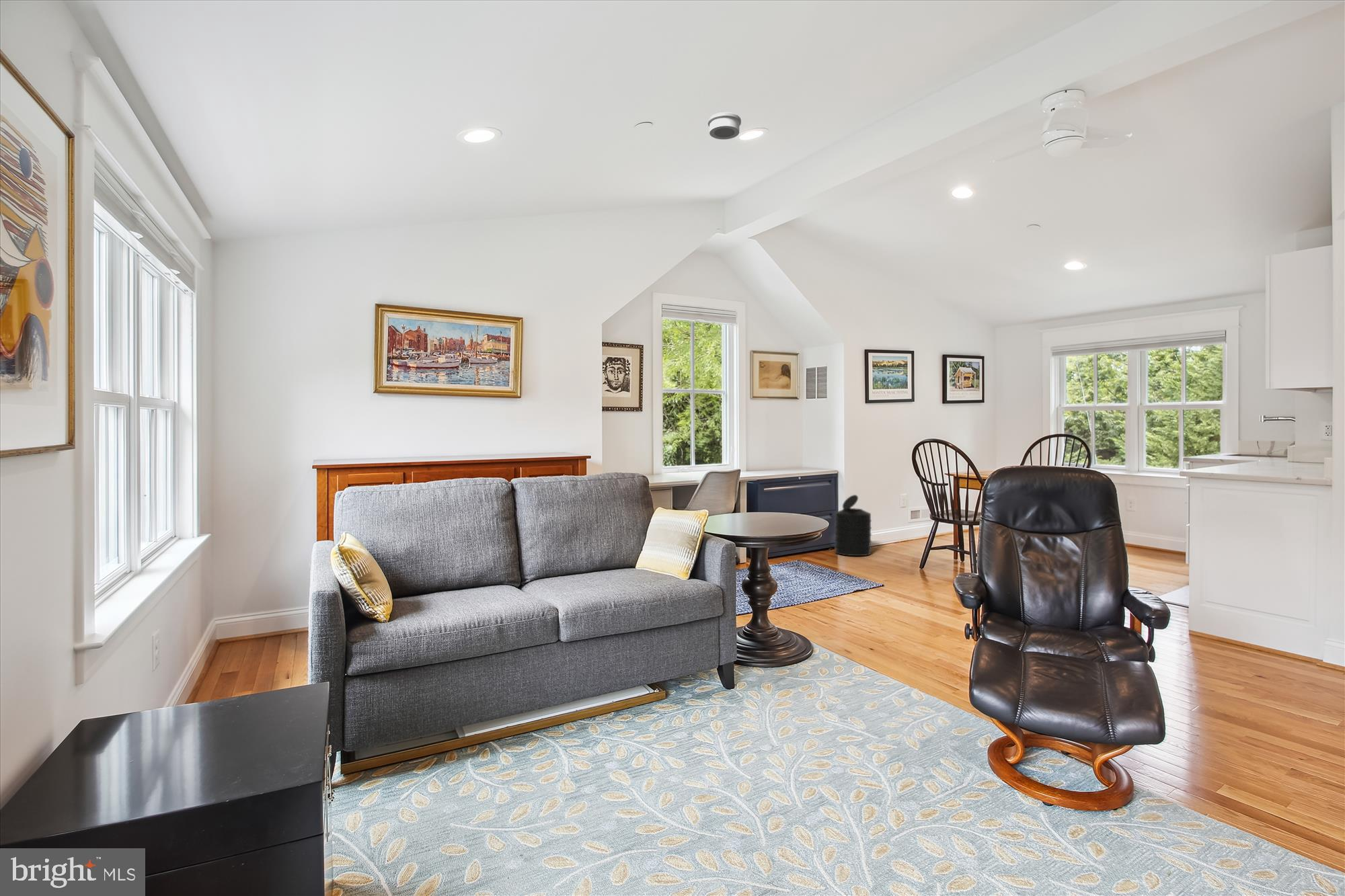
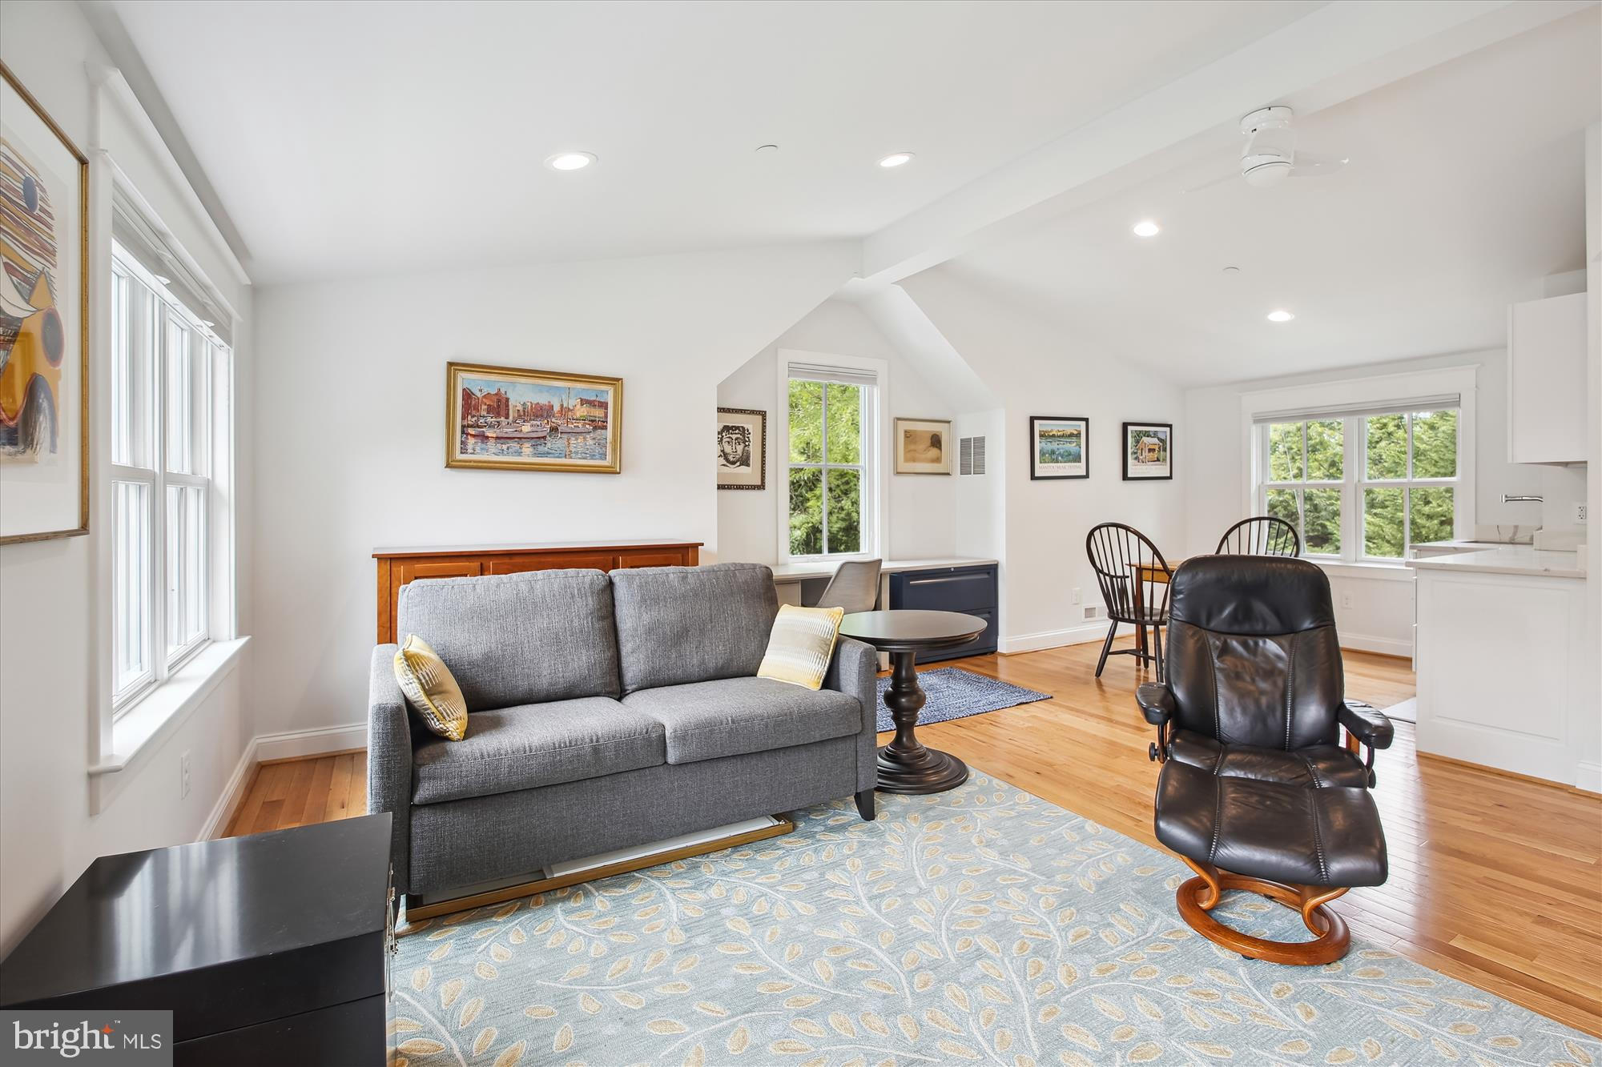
- trash can [834,494,872,557]
- smoke detector [707,112,742,140]
